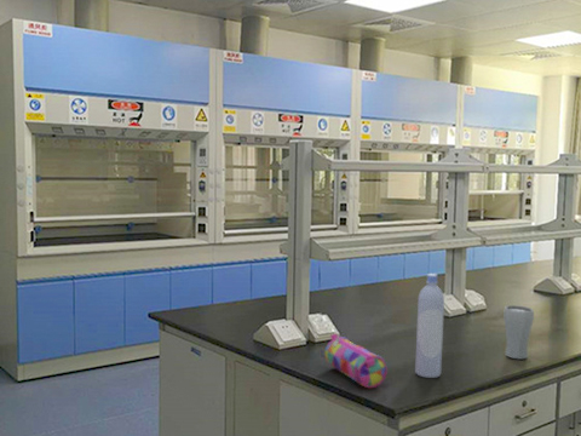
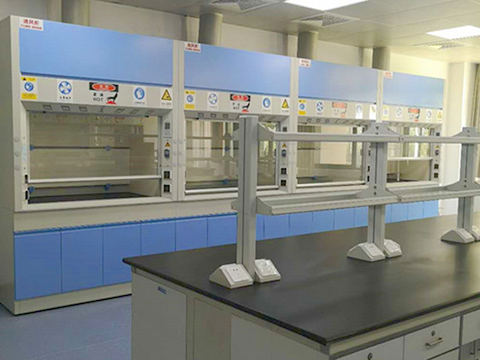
- bottle [414,272,445,379]
- drinking glass [502,304,535,360]
- pencil case [320,333,389,389]
